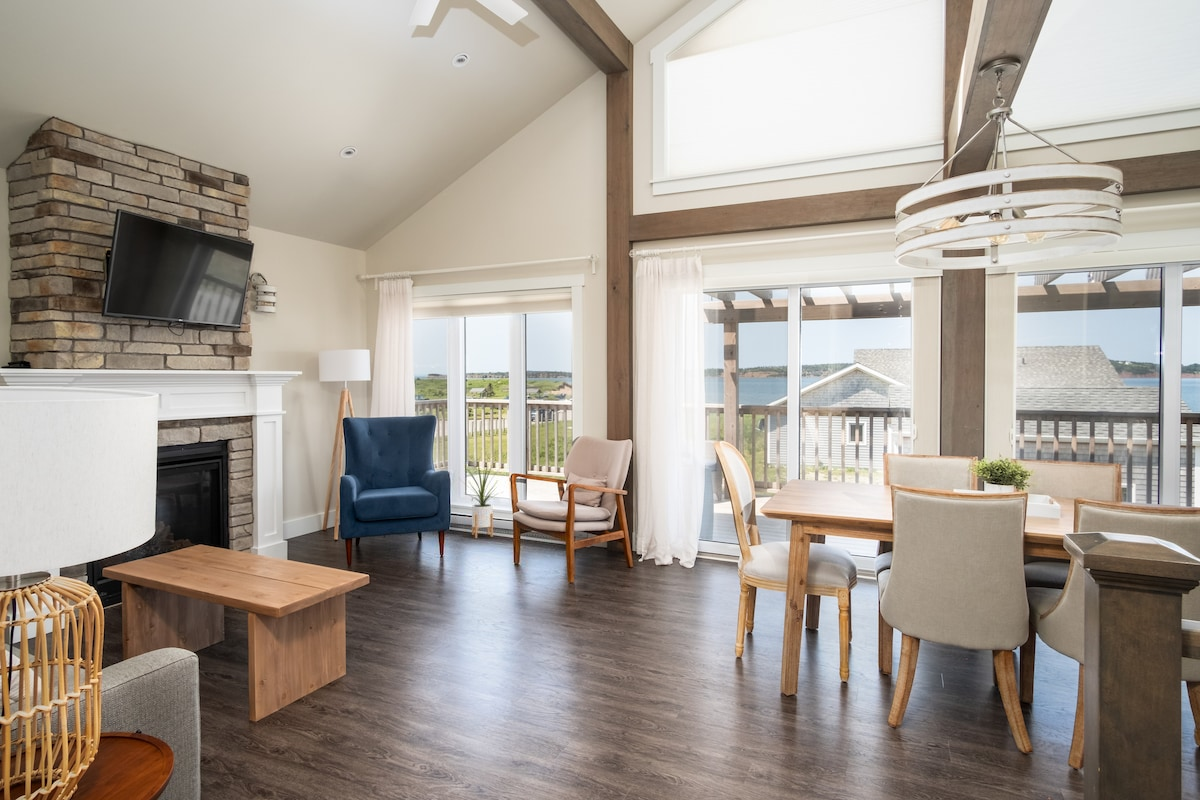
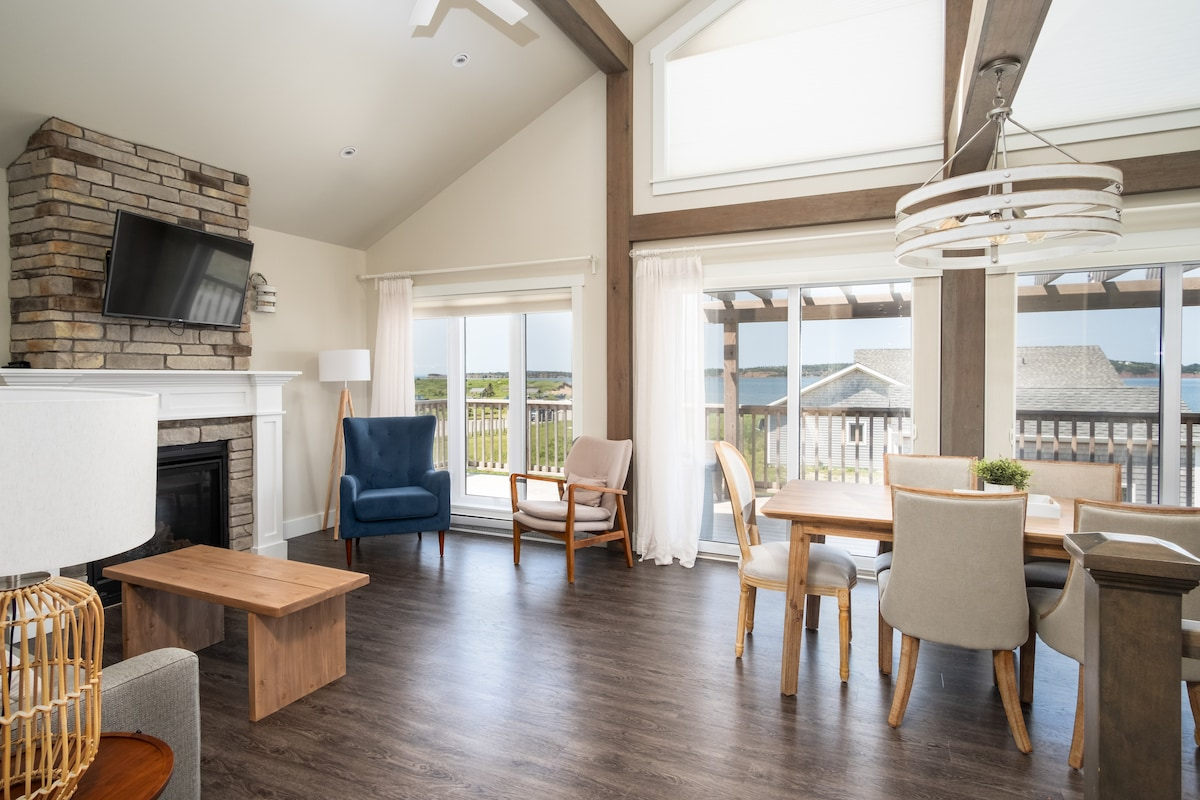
- house plant [458,456,504,539]
